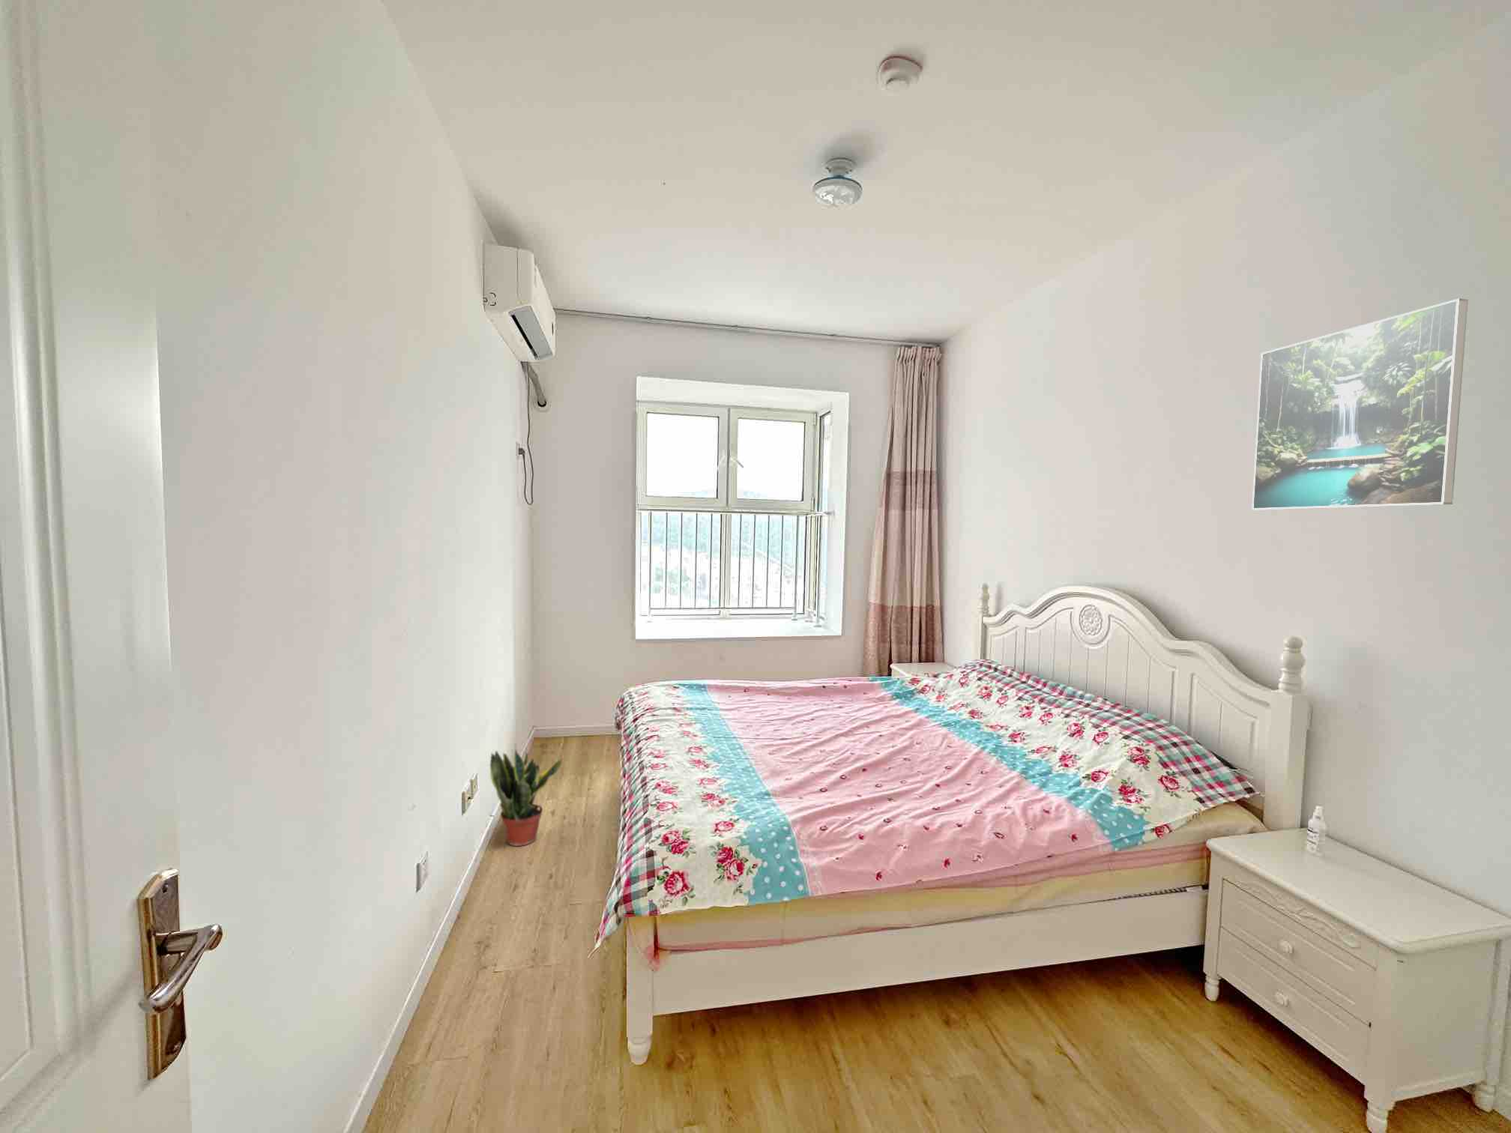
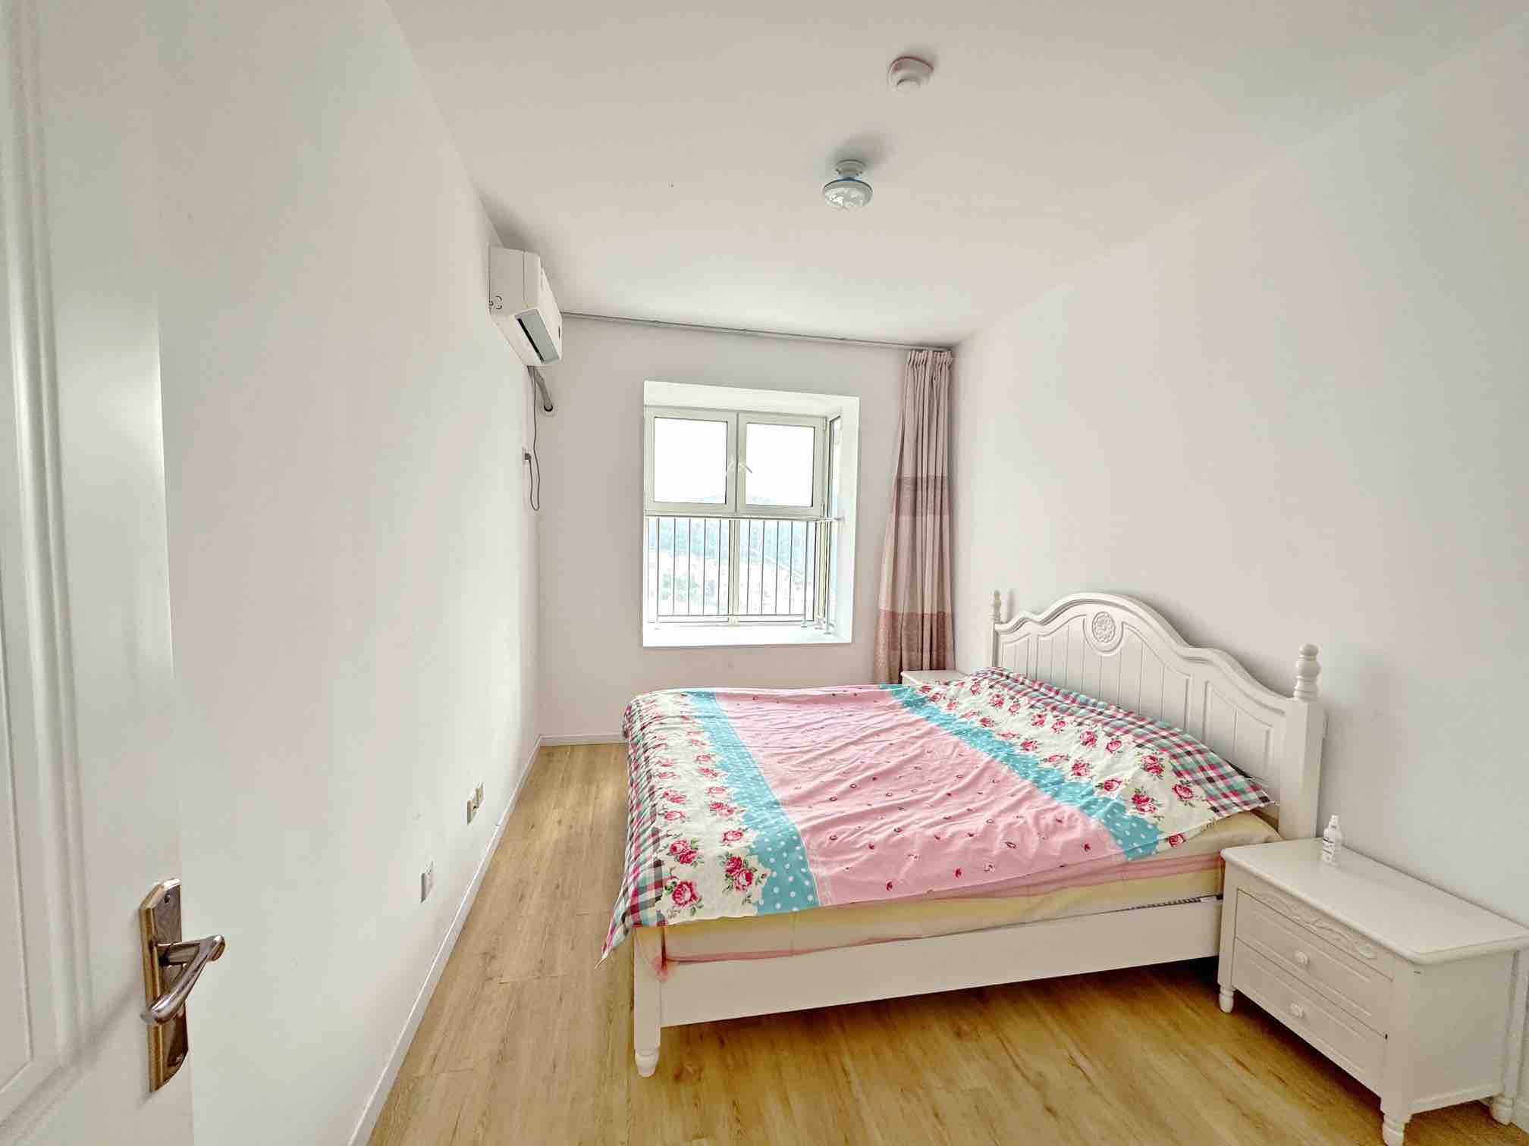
- potted plant [489,744,564,846]
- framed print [1250,298,1469,511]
